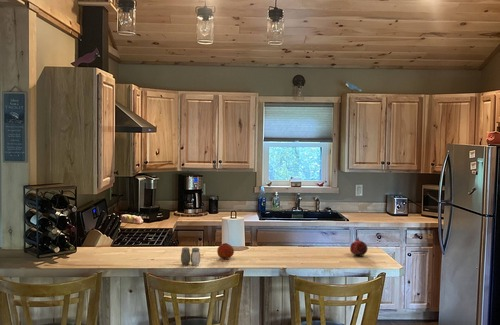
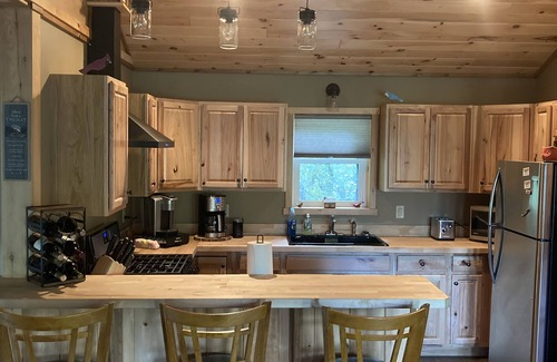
- fruit [216,242,235,260]
- fruit [349,237,369,257]
- salt and pepper shaker [180,246,201,266]
